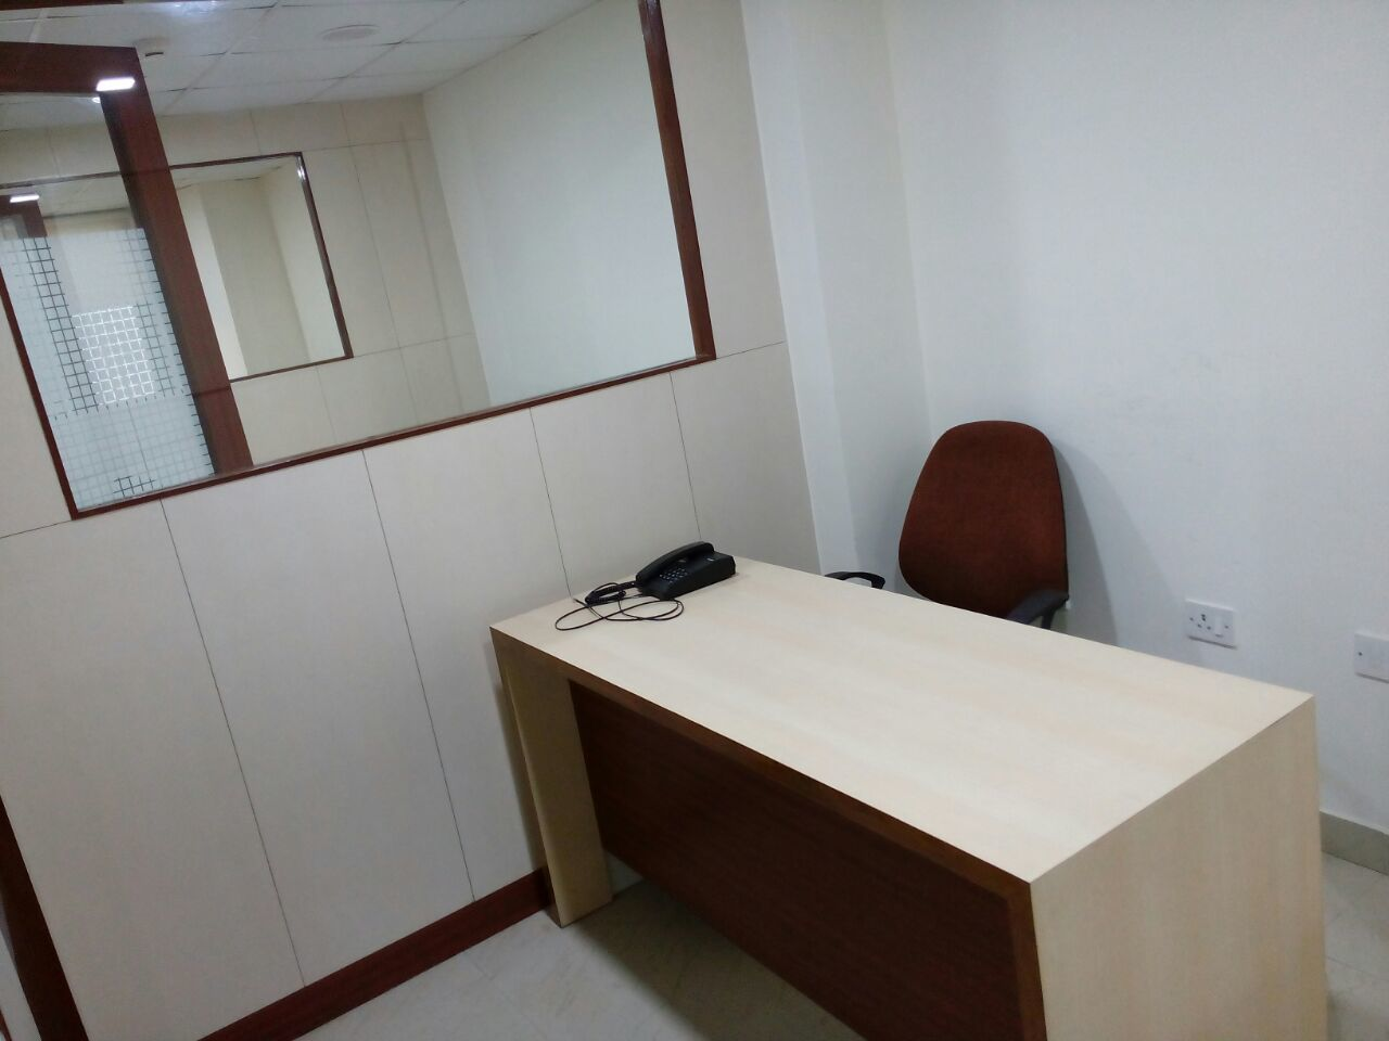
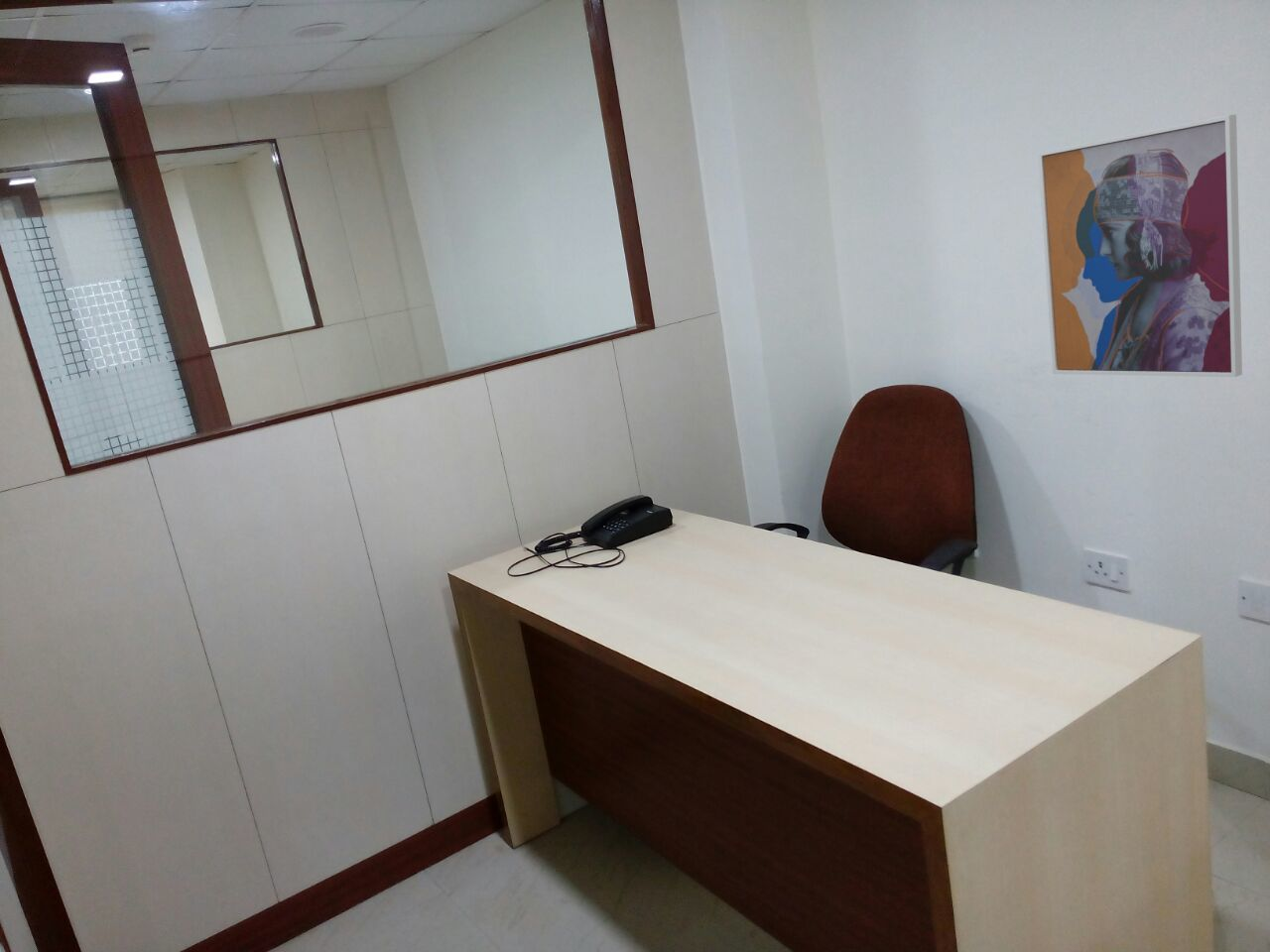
+ wall art [1037,113,1243,378]
